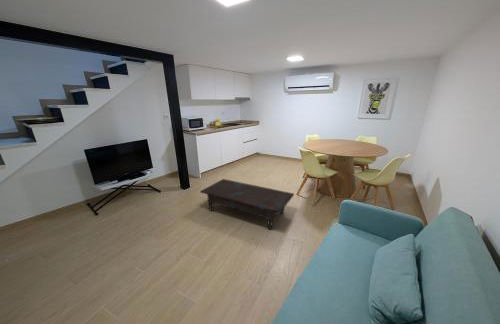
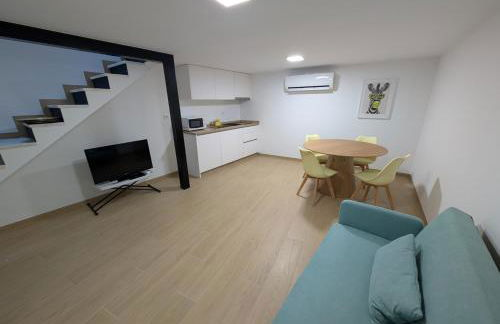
- coffee table [199,178,295,231]
